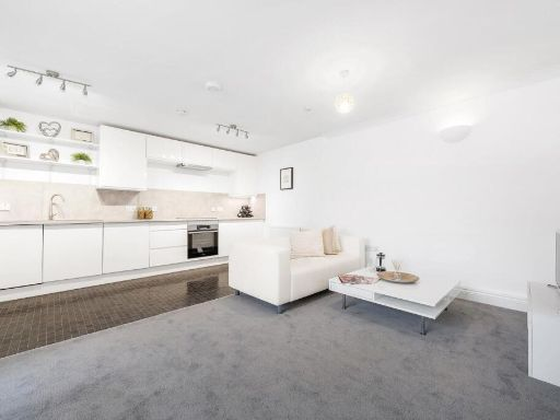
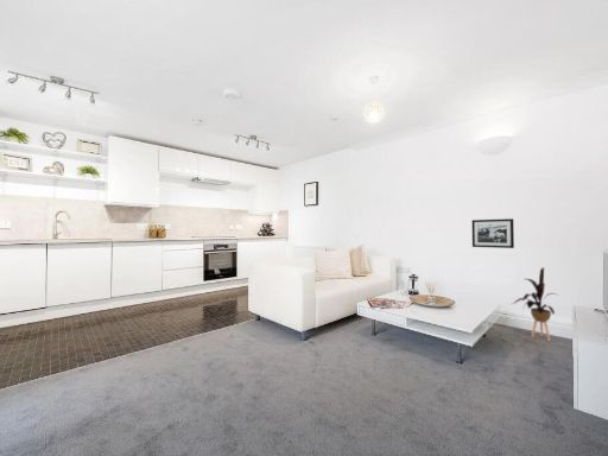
+ picture frame [471,217,515,249]
+ house plant [512,266,558,342]
